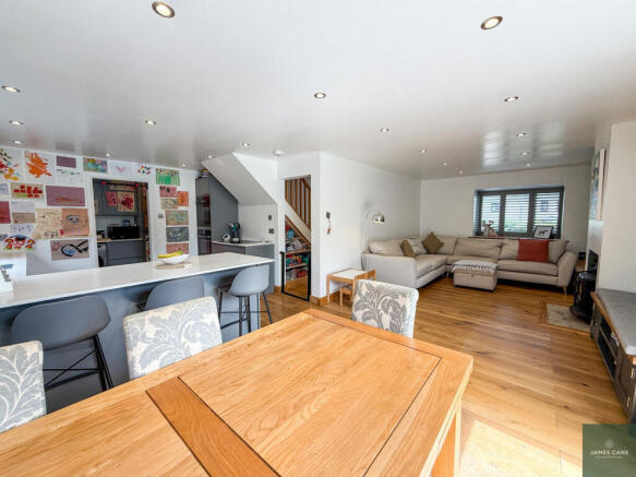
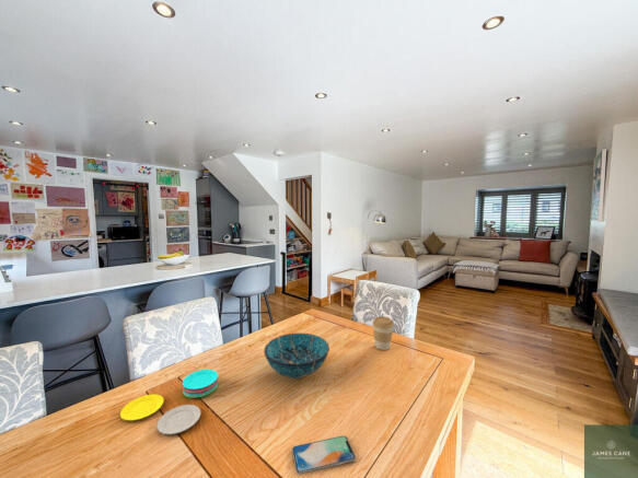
+ plate [119,369,219,435]
+ smartphone [291,434,357,475]
+ coffee cup [372,315,395,351]
+ decorative bowl [263,333,330,380]
